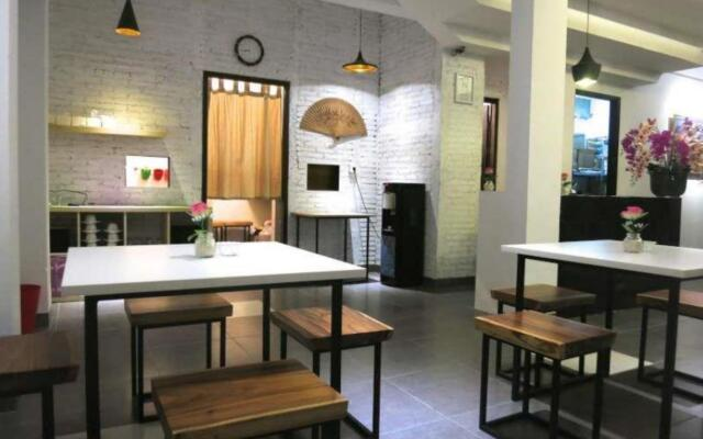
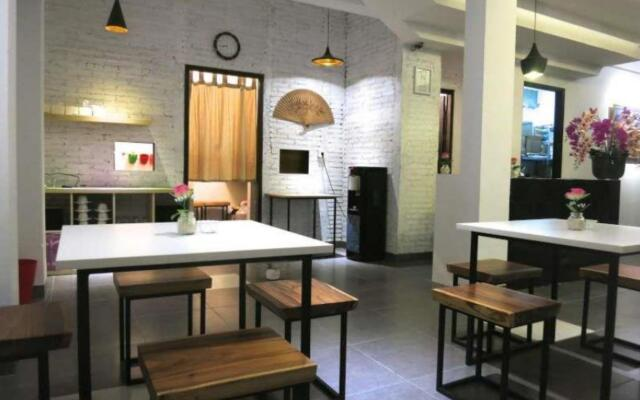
+ potted plant [256,261,287,281]
